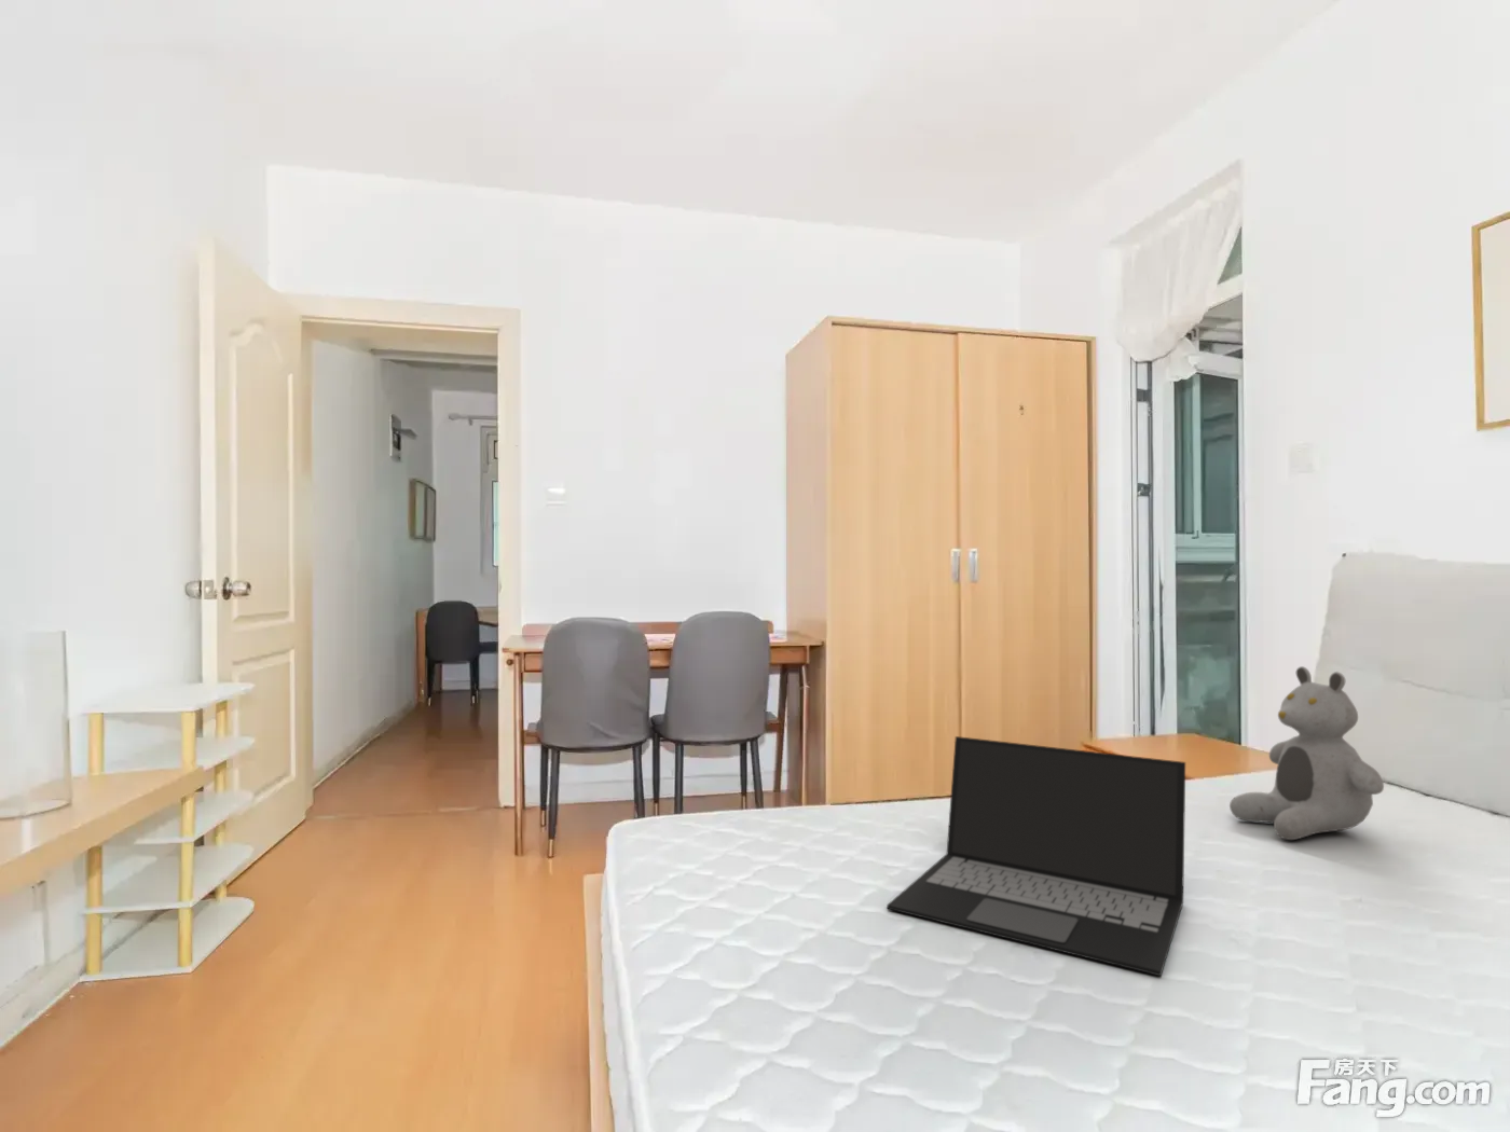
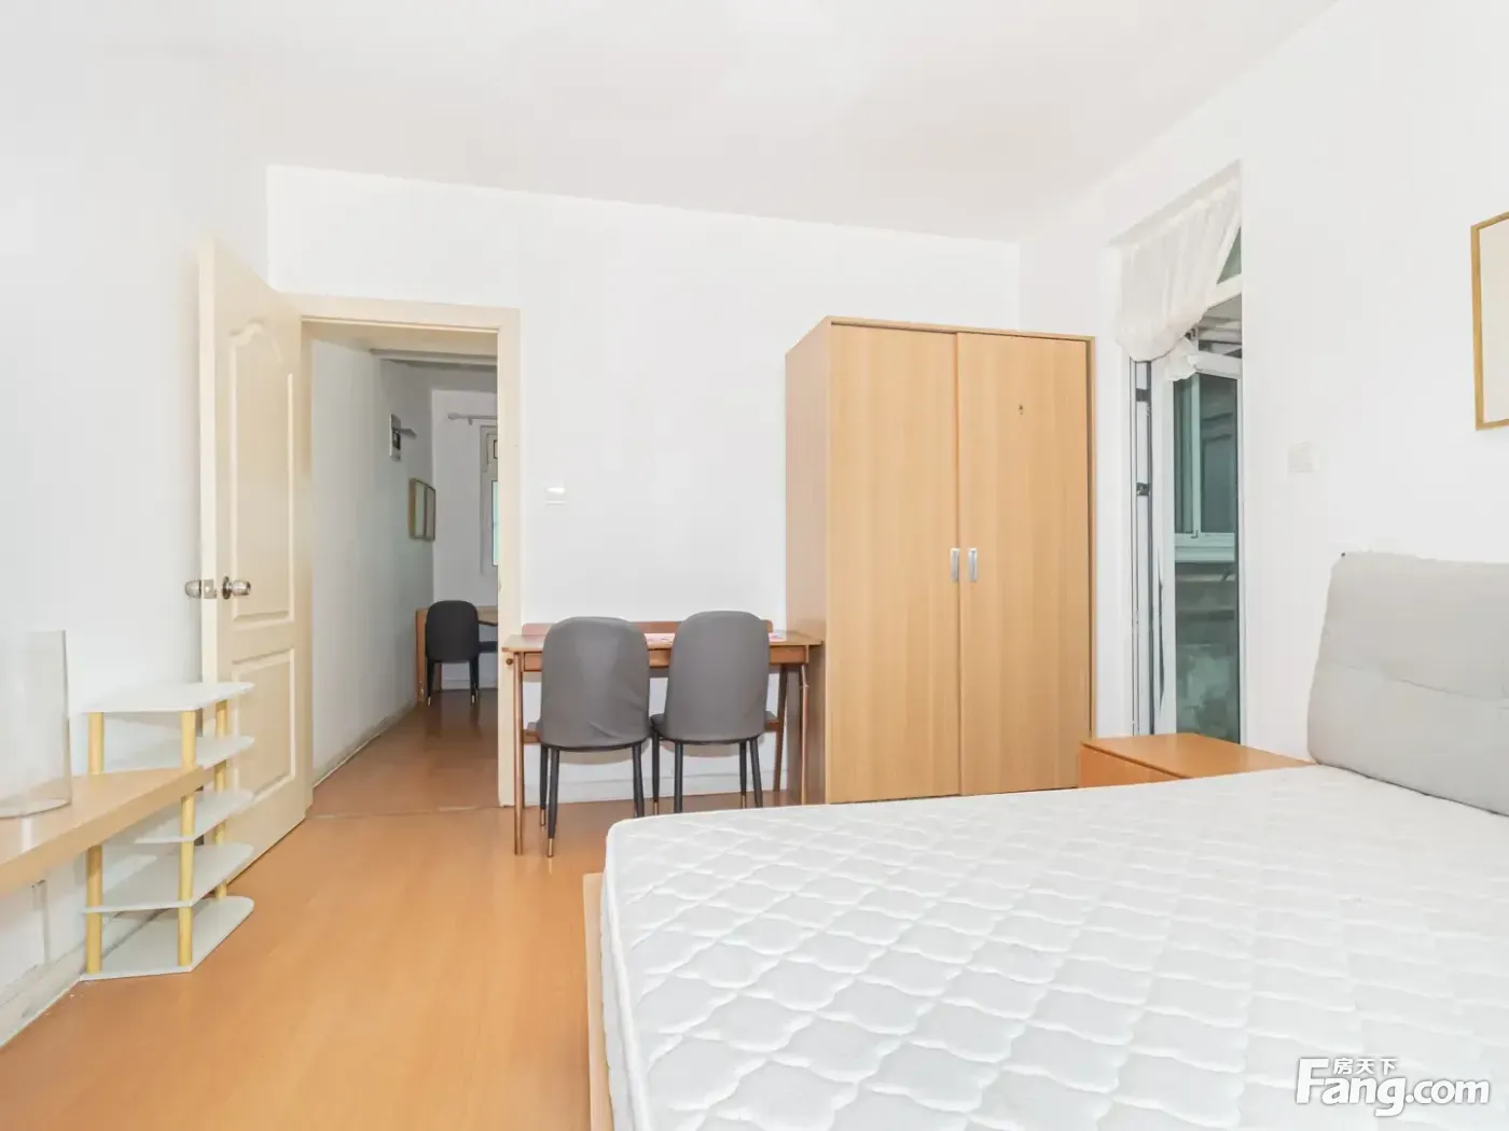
- laptop [886,735,1187,976]
- teddy bear [1228,665,1385,841]
